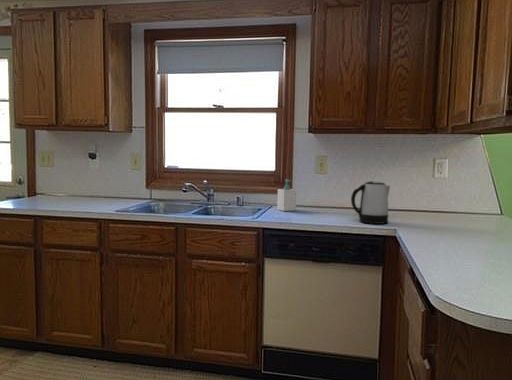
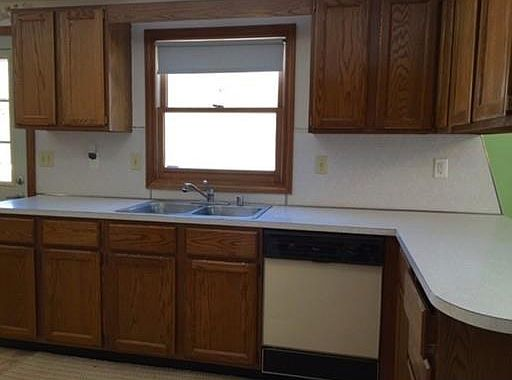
- soap bottle [276,178,297,212]
- kettle [350,180,391,225]
